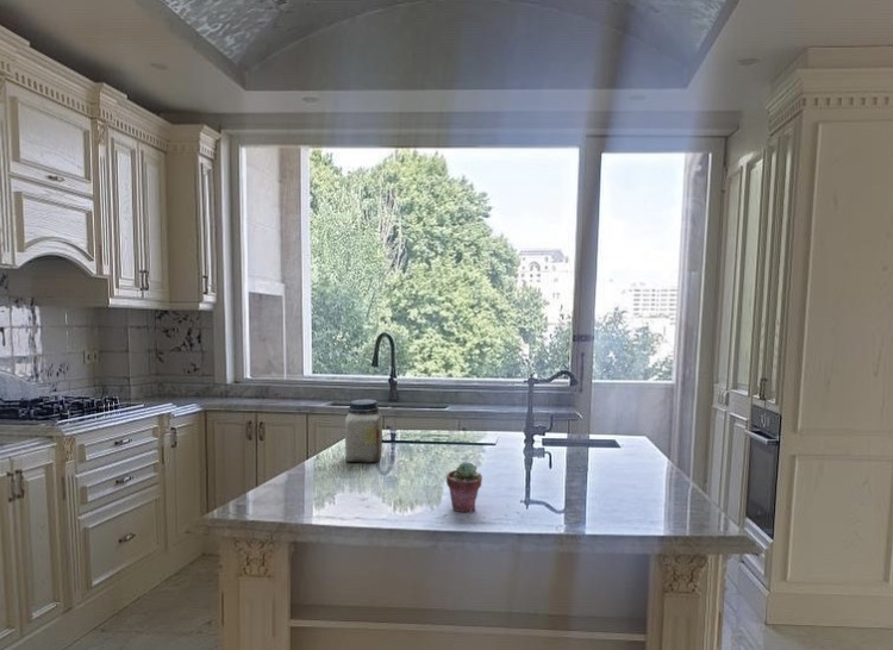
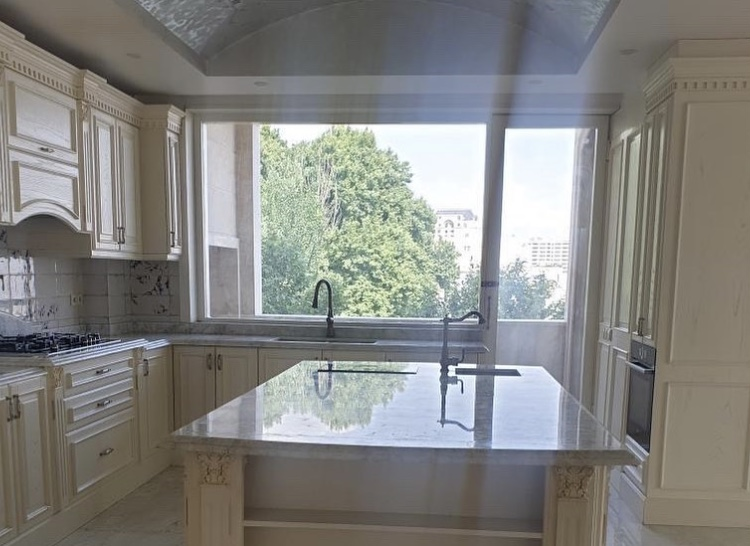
- potted succulent [445,461,483,513]
- jar [344,399,383,464]
